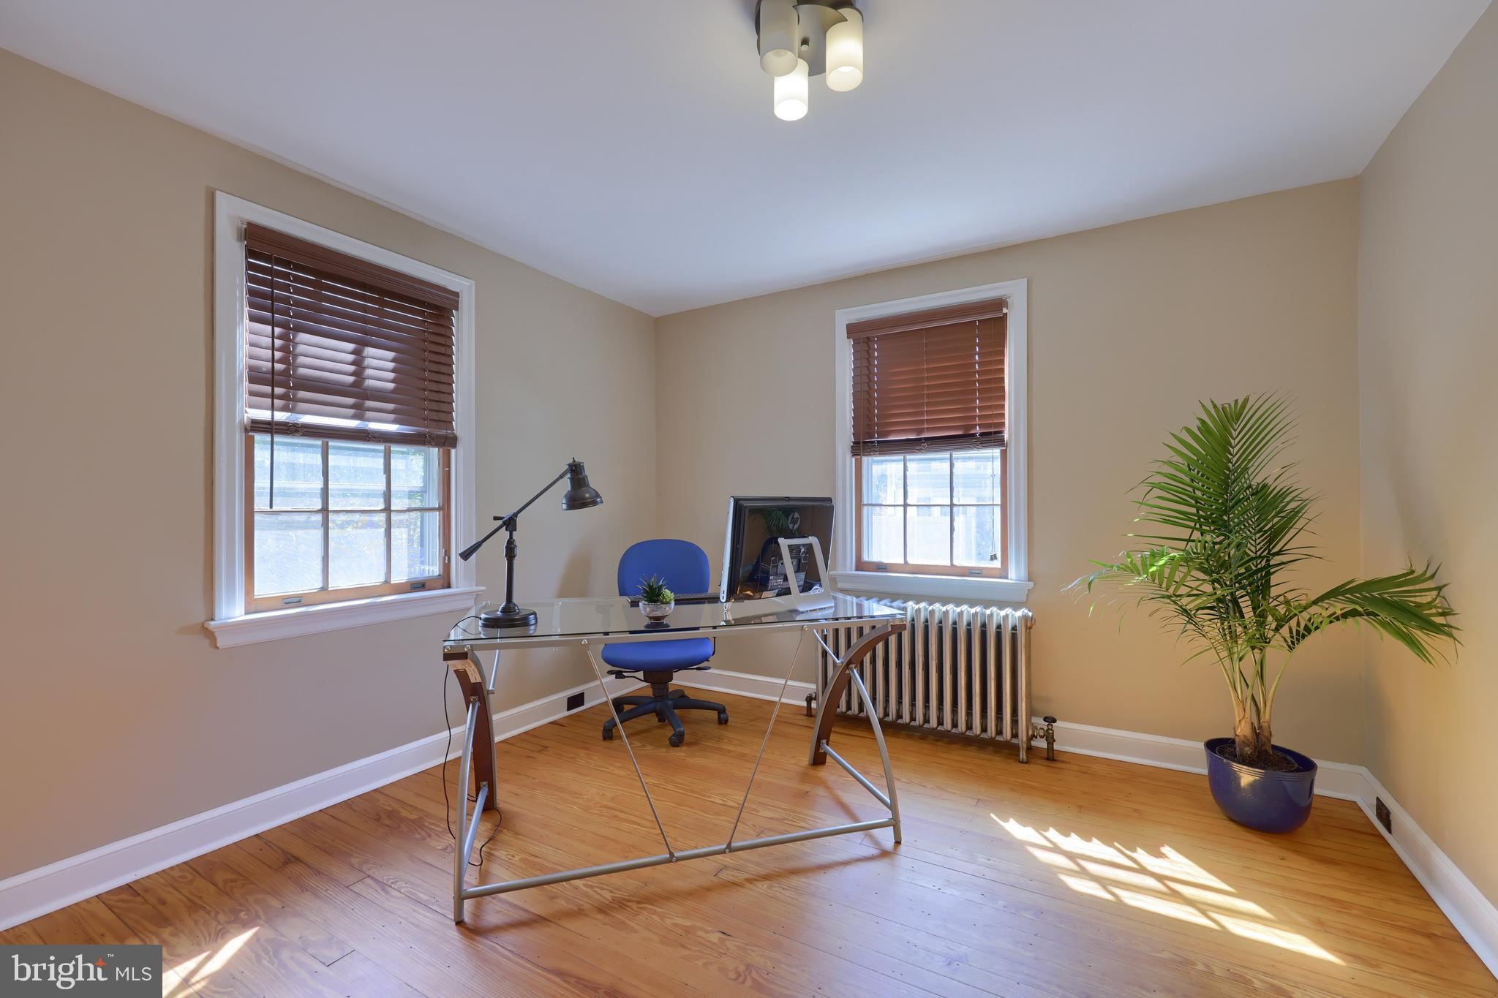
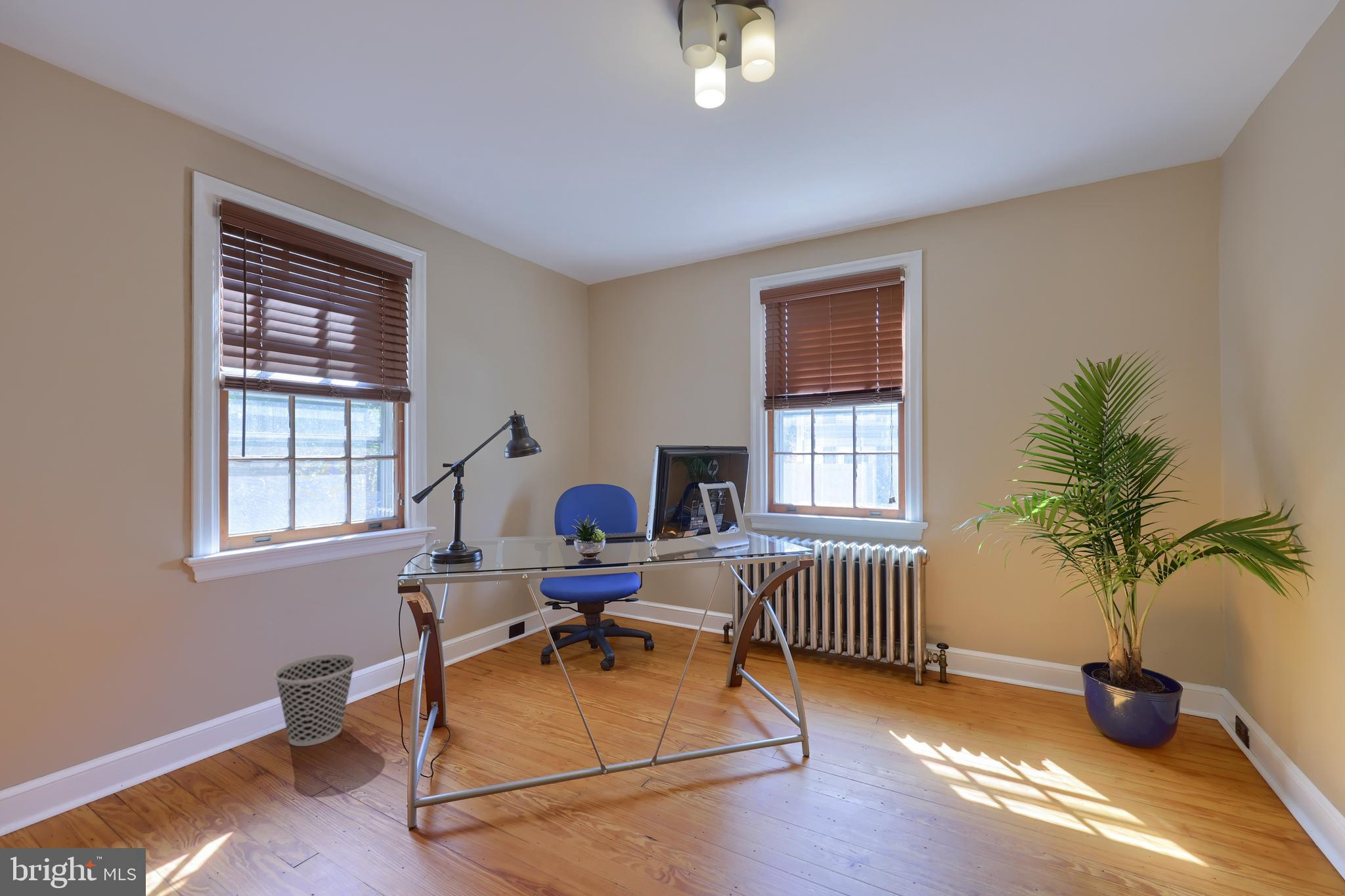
+ wastebasket [273,654,357,747]
